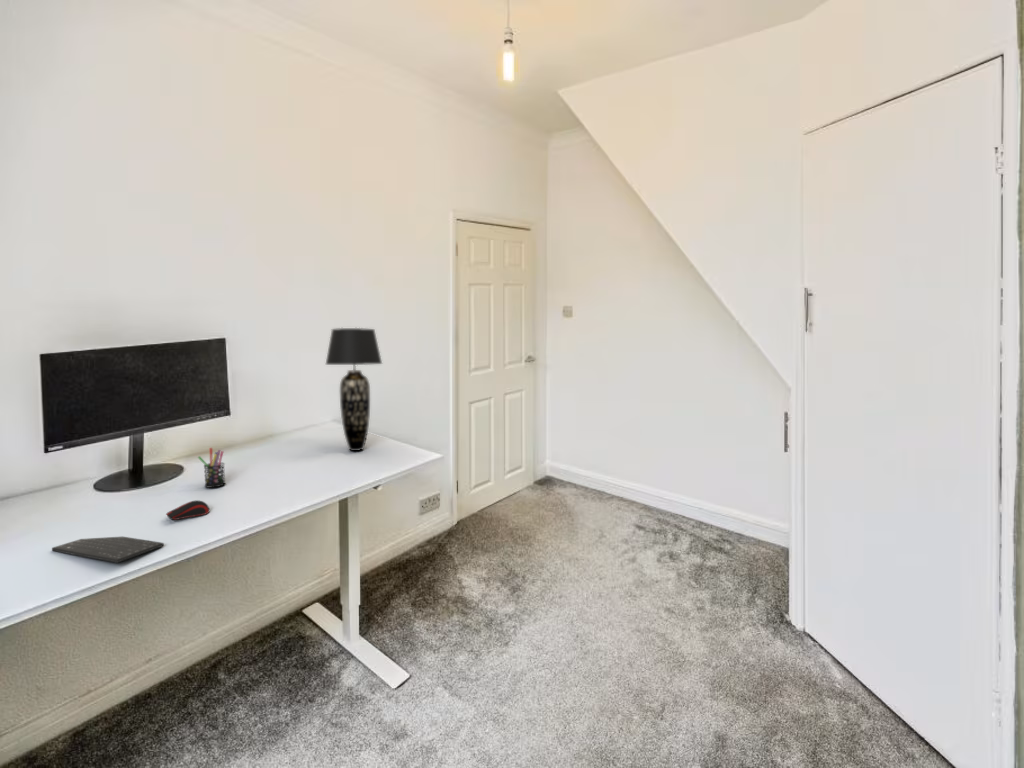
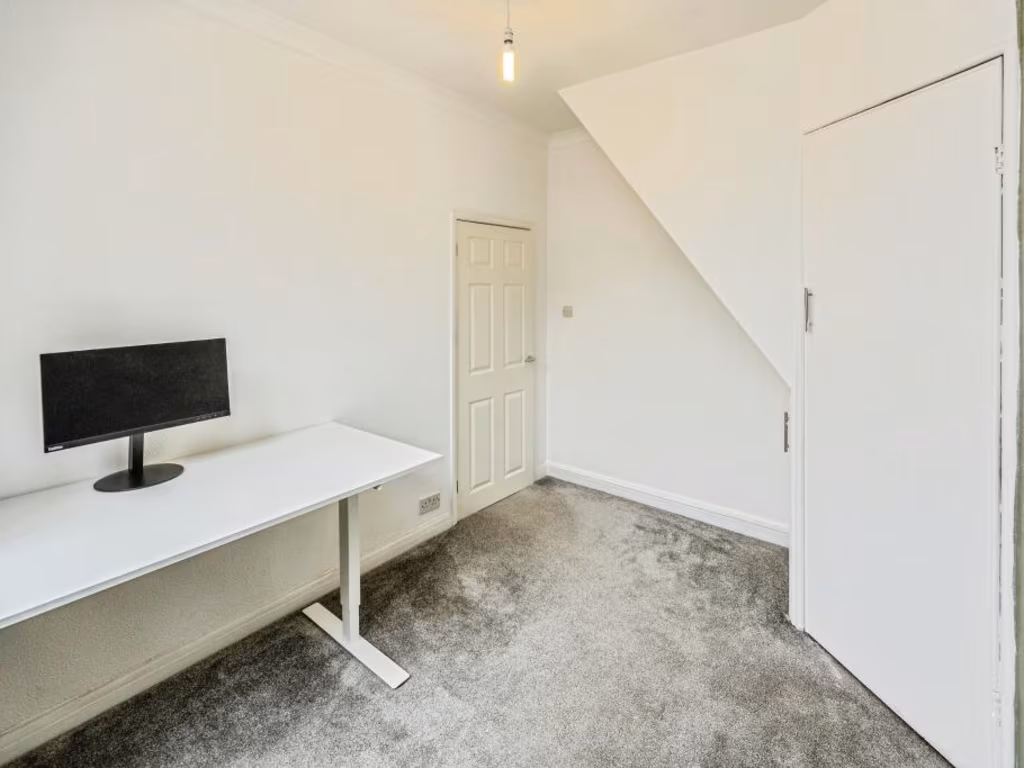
- table lamp [324,327,383,452]
- pen holder [197,447,226,489]
- computer mouse [165,499,211,521]
- keyboard [51,536,165,564]
